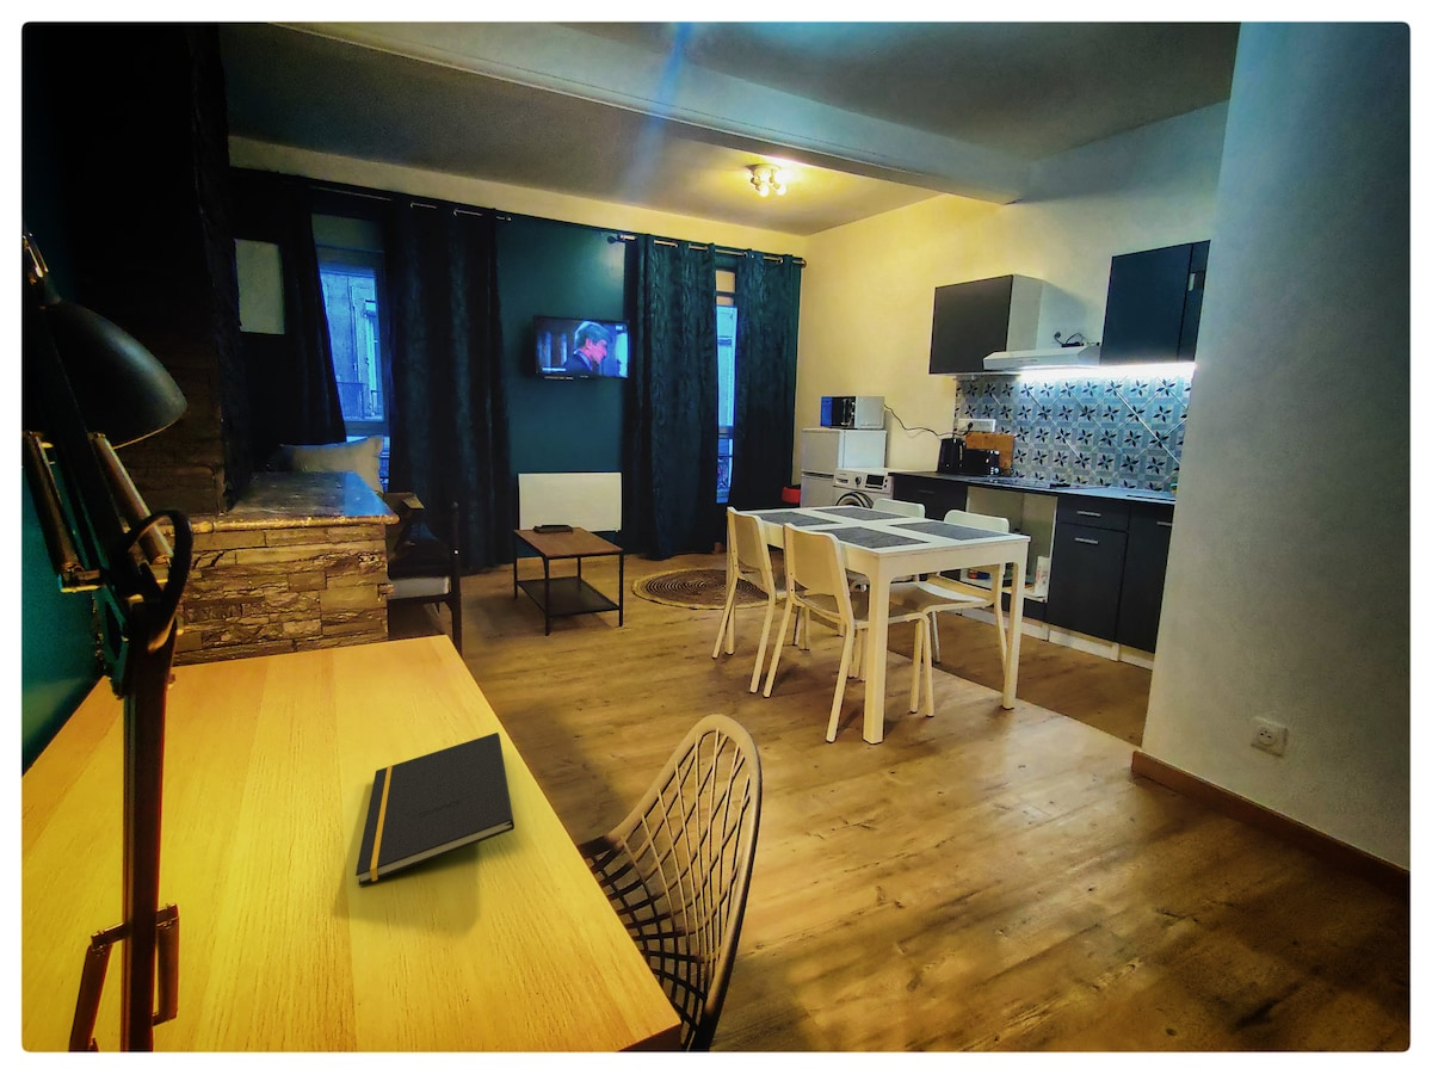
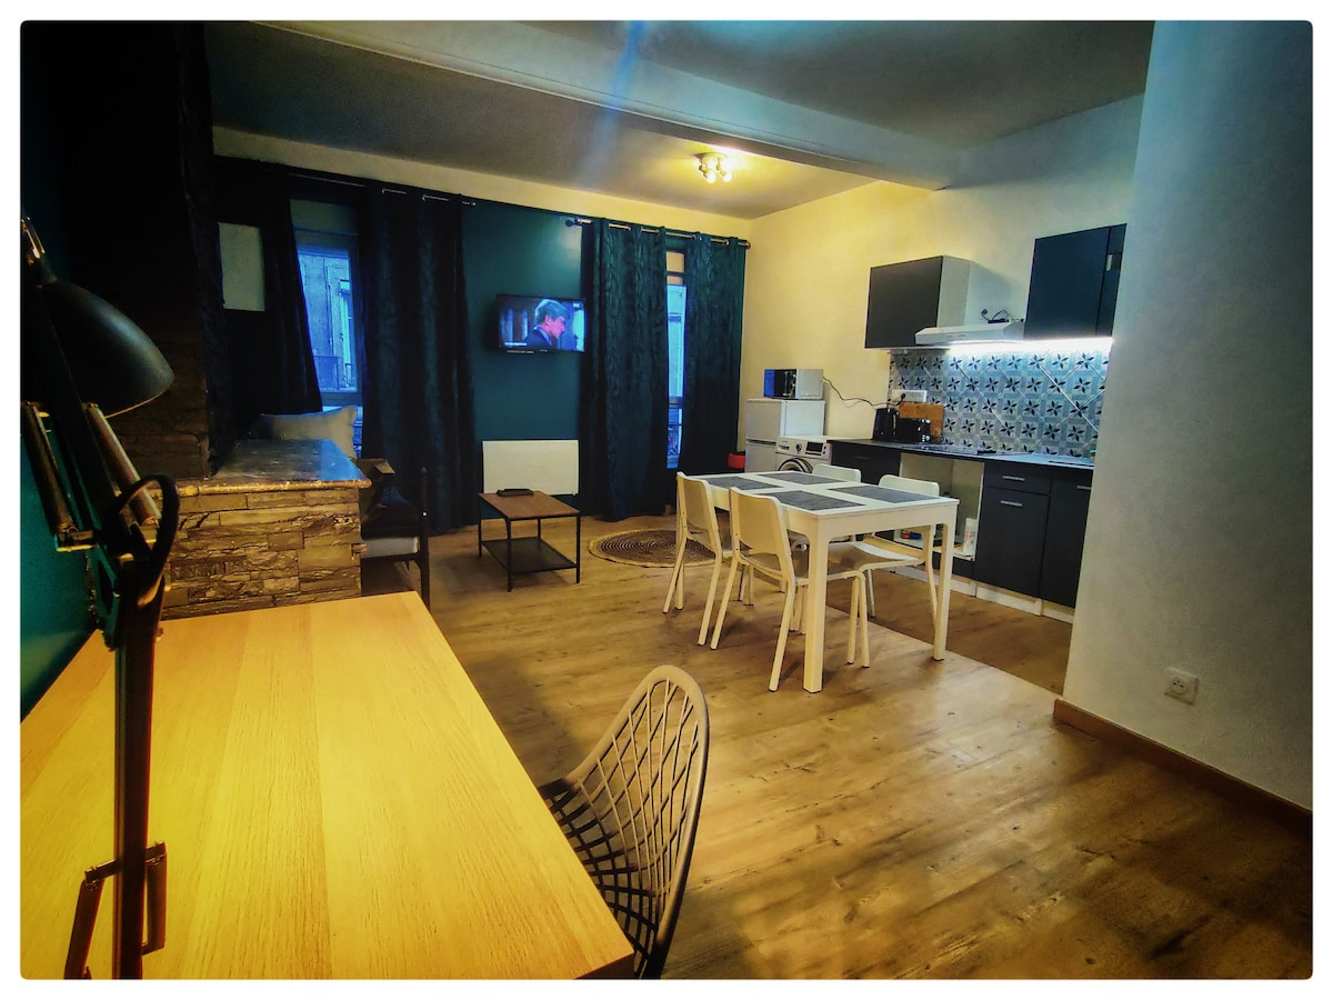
- notepad [354,732,516,887]
